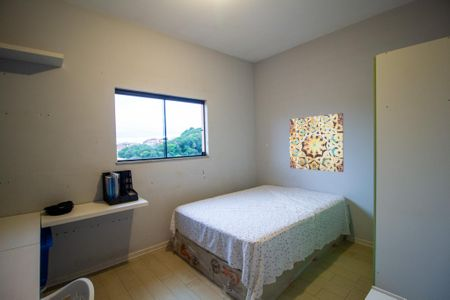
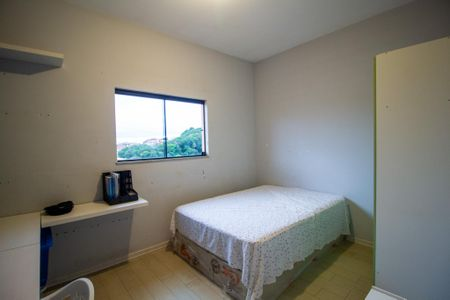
- wall art [288,112,344,173]
